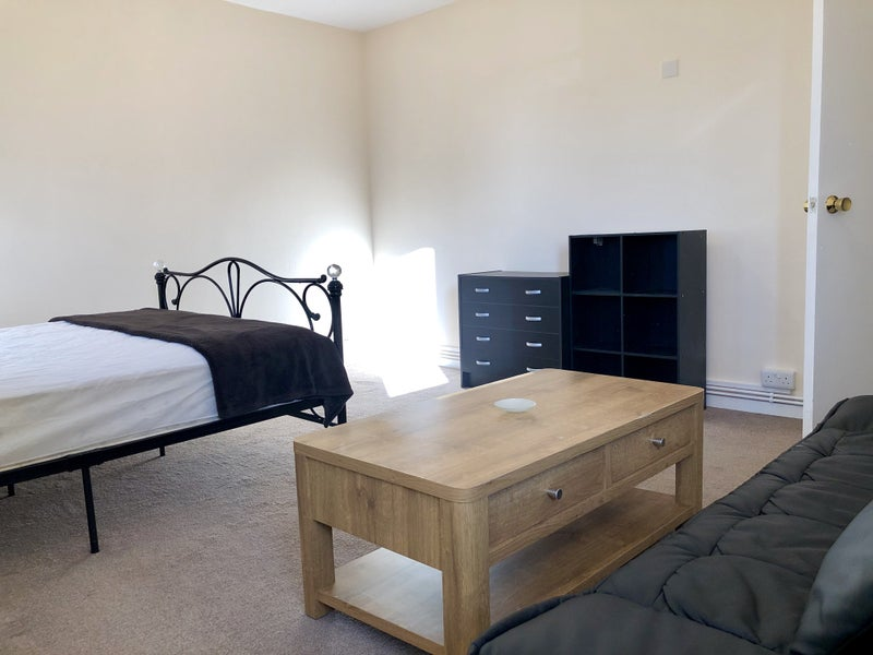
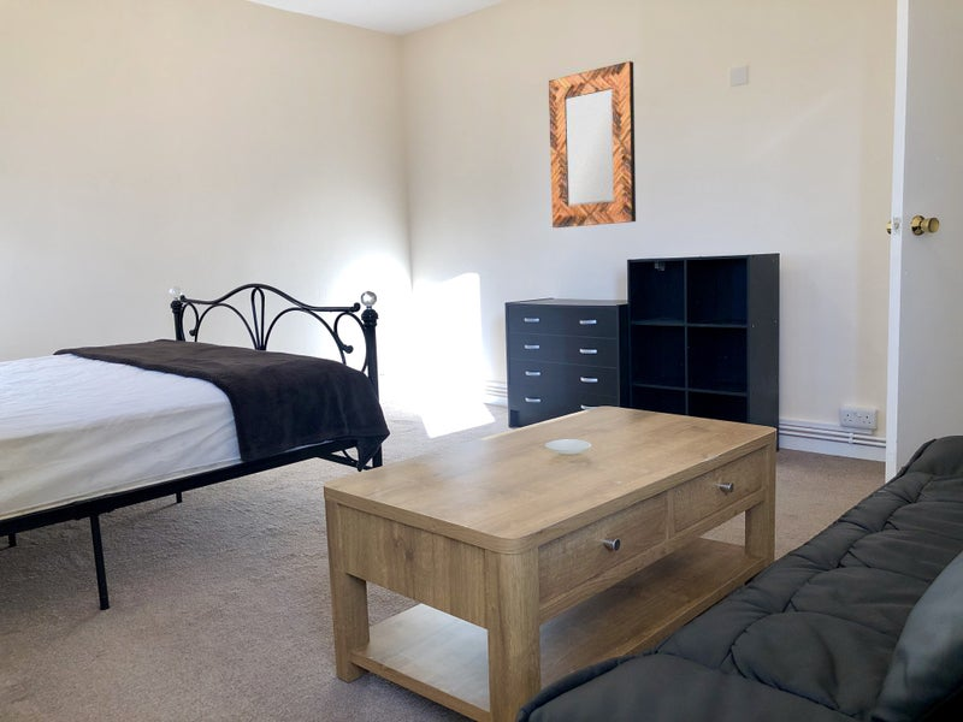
+ home mirror [548,60,637,229]
